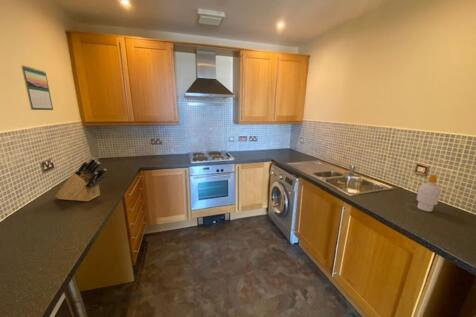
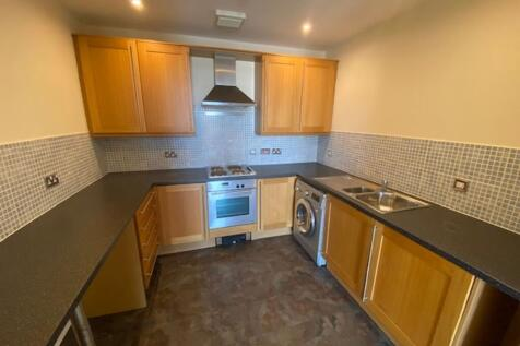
- knife block [54,157,108,202]
- soap bottle [416,174,441,213]
- calendar [20,64,54,111]
